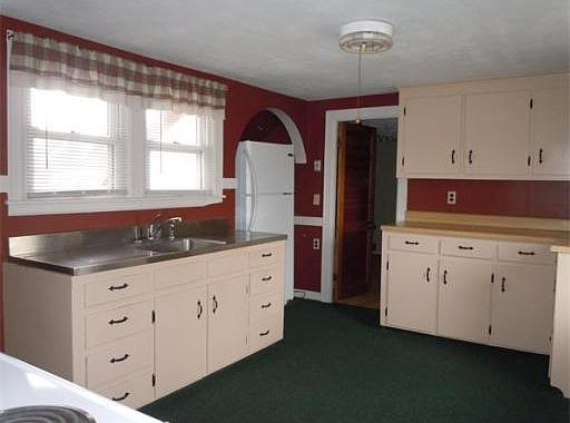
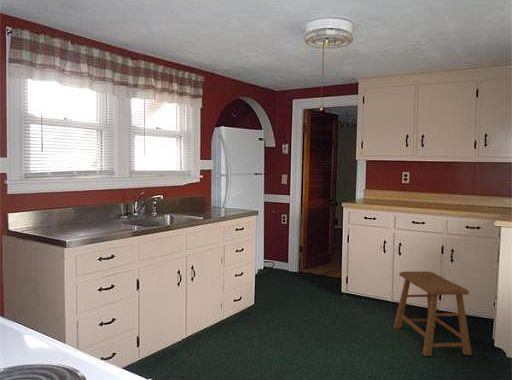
+ stool [393,270,473,357]
